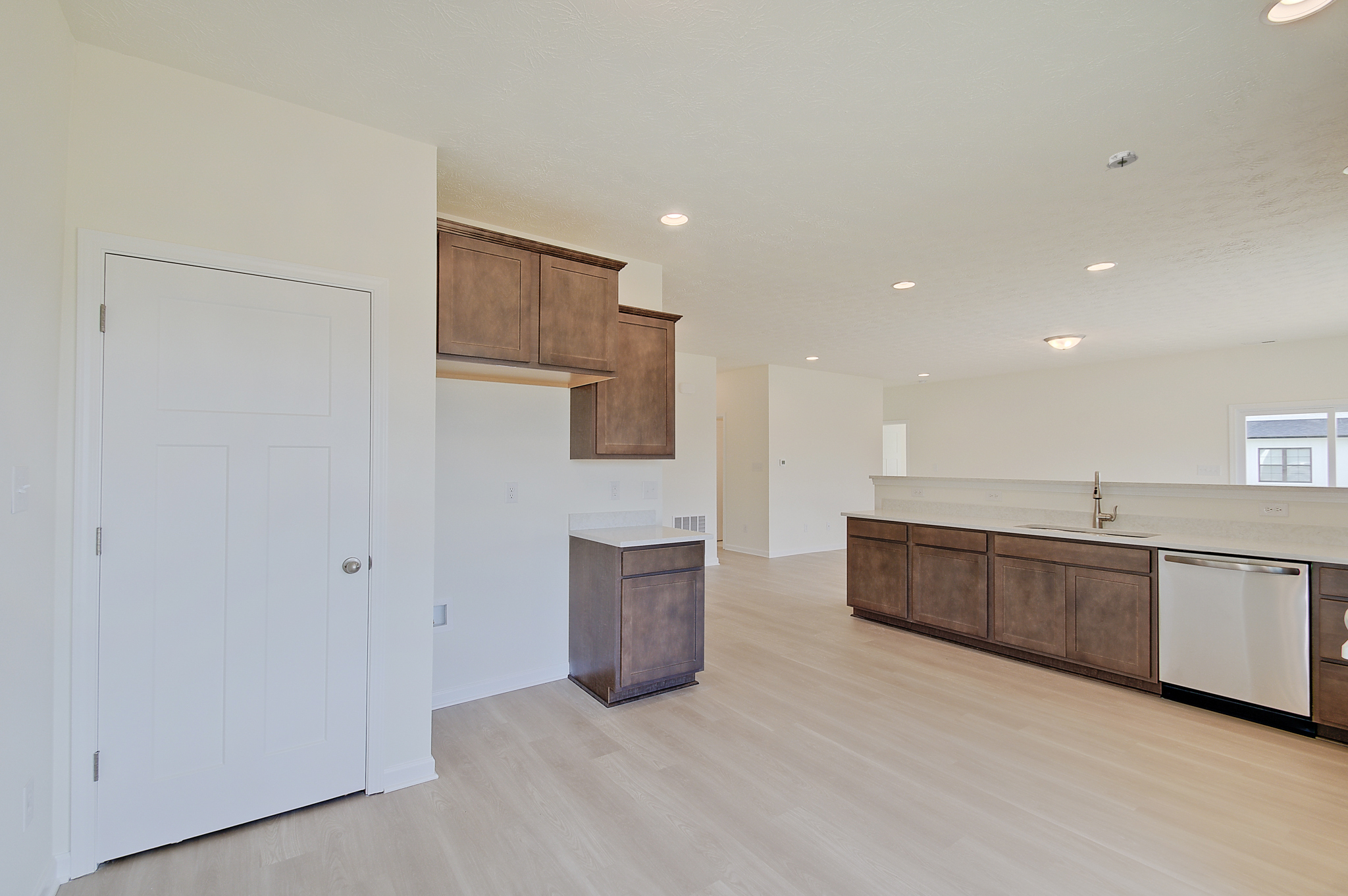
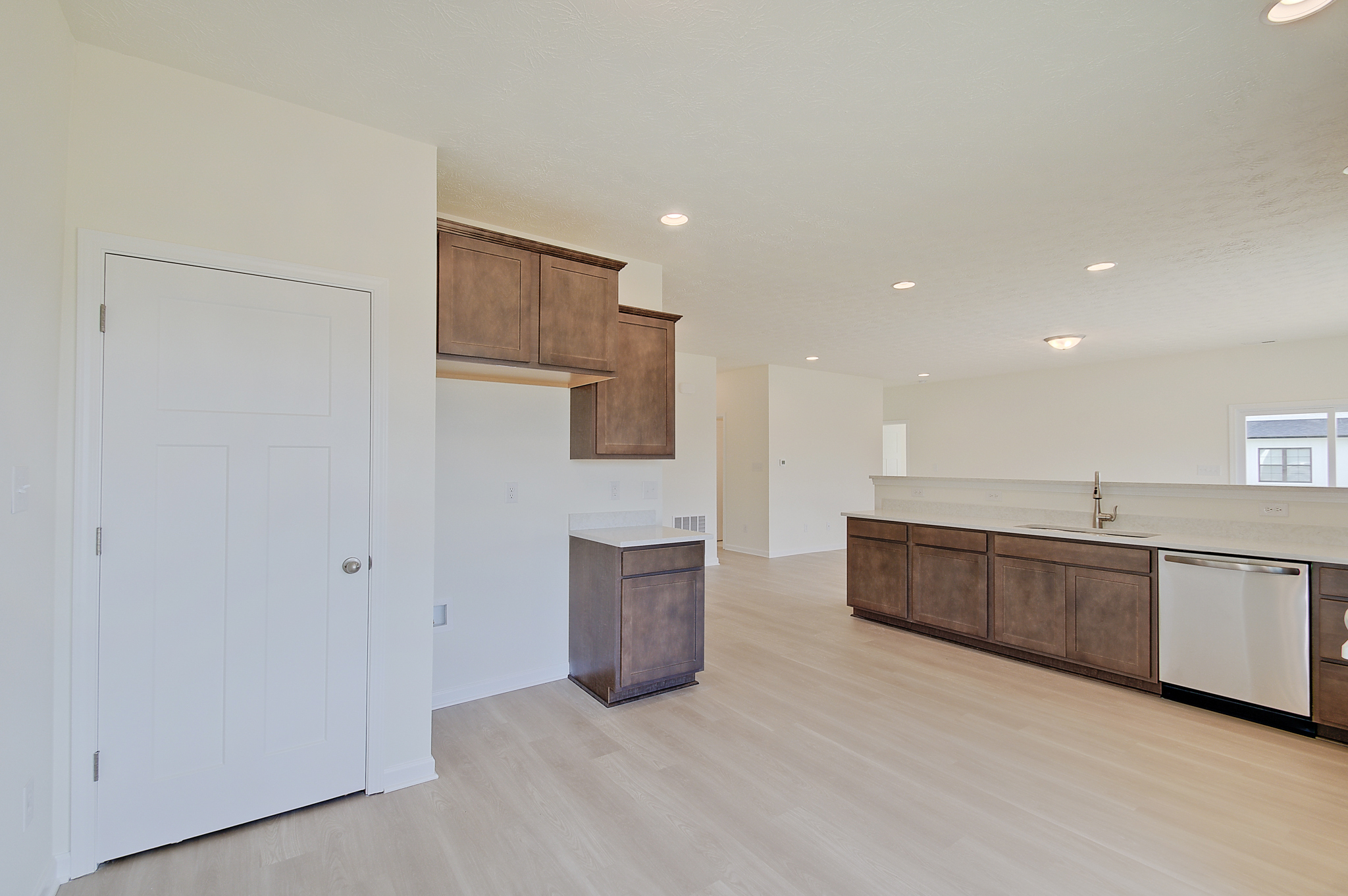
- smoke detector [1105,150,1139,172]
